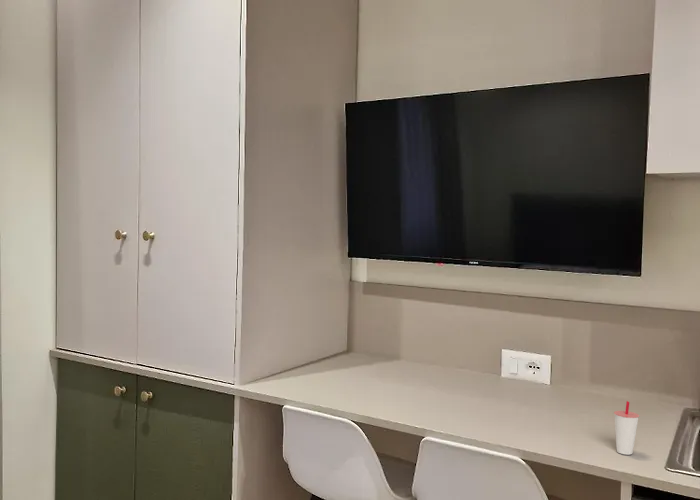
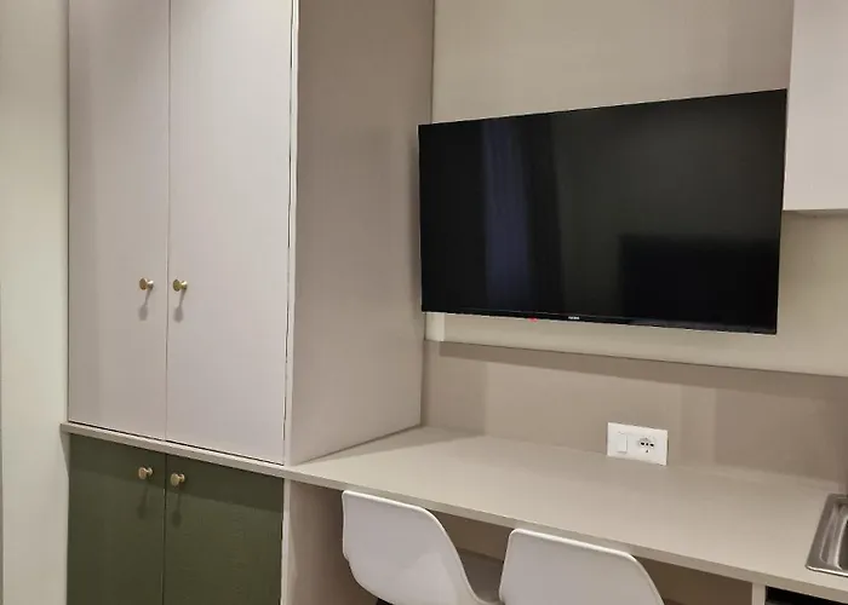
- cup [613,400,640,456]
